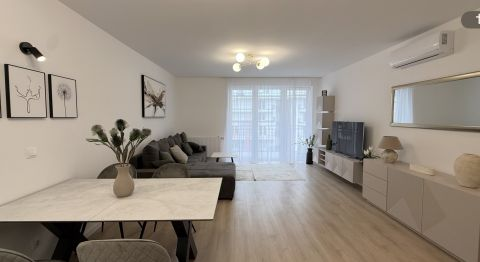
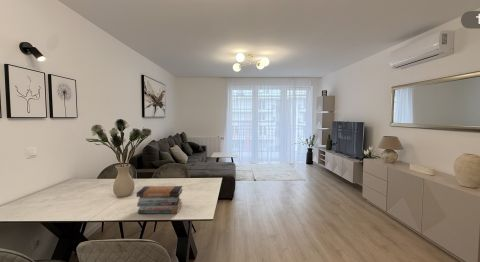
+ book stack [136,185,183,215]
